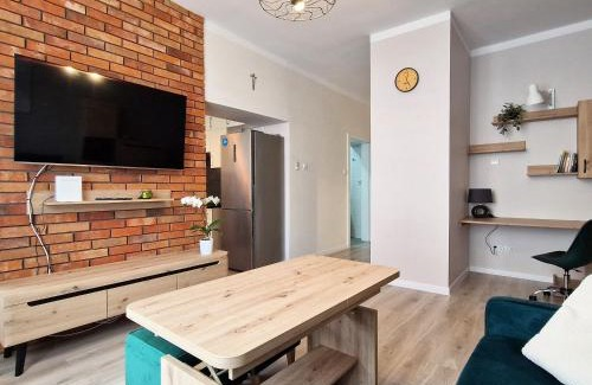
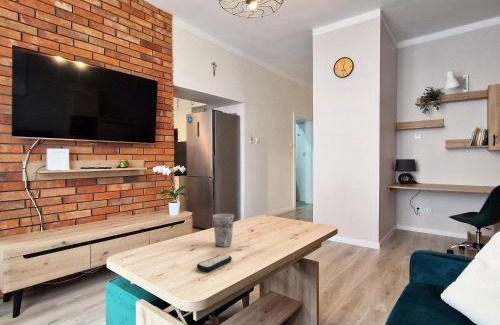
+ remote control [196,254,233,273]
+ cup [212,213,235,248]
